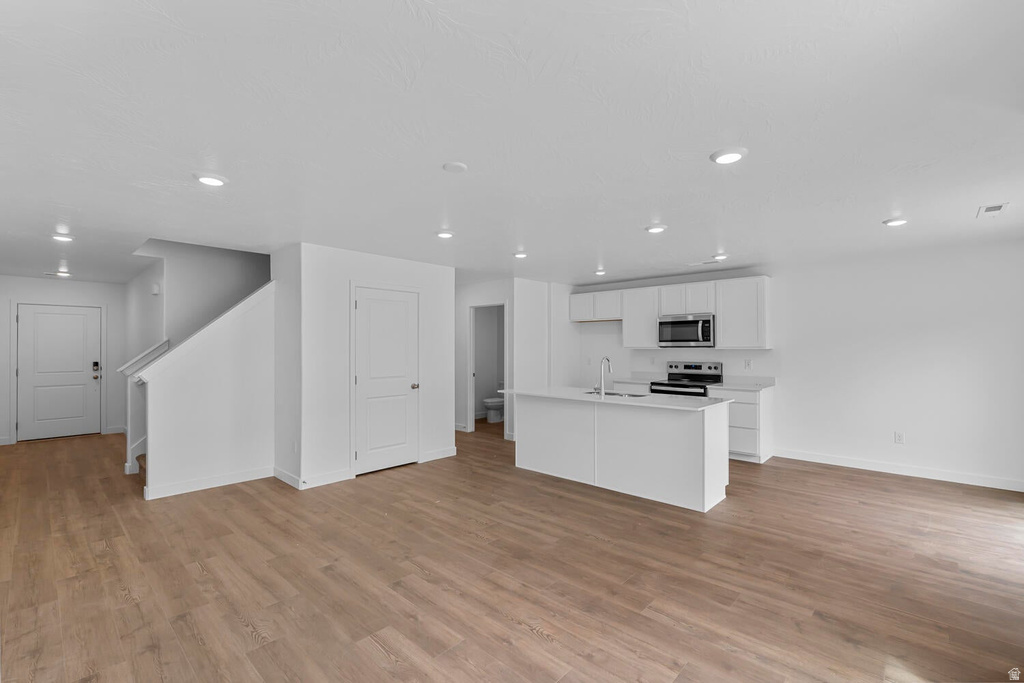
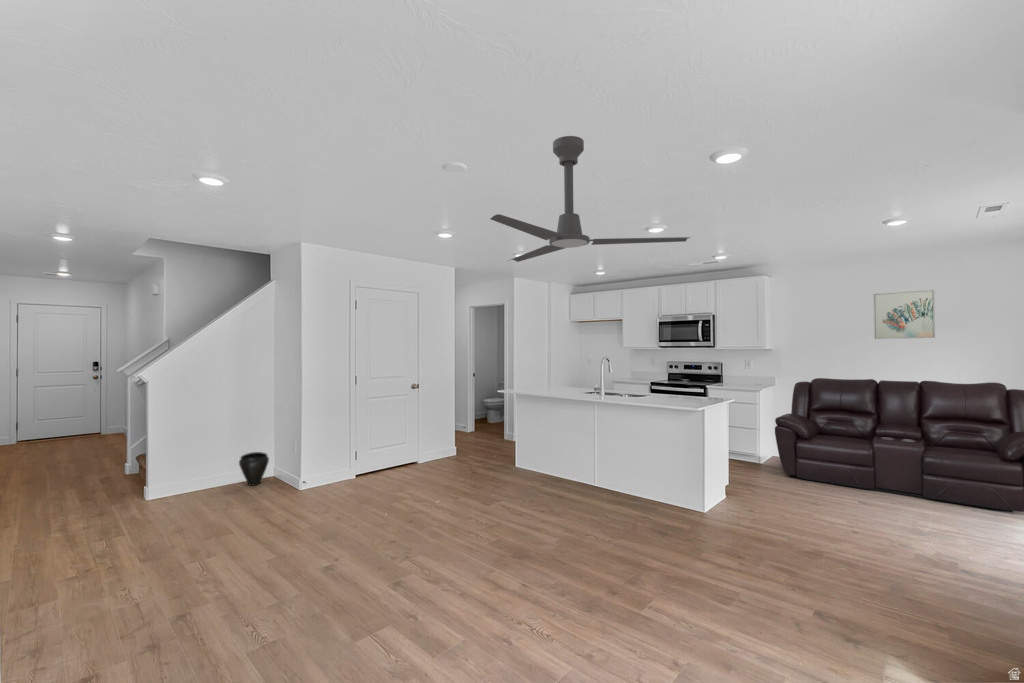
+ sofa [774,377,1024,513]
+ wall art [872,289,936,340]
+ ceiling fan [489,135,691,263]
+ vase [238,451,270,487]
